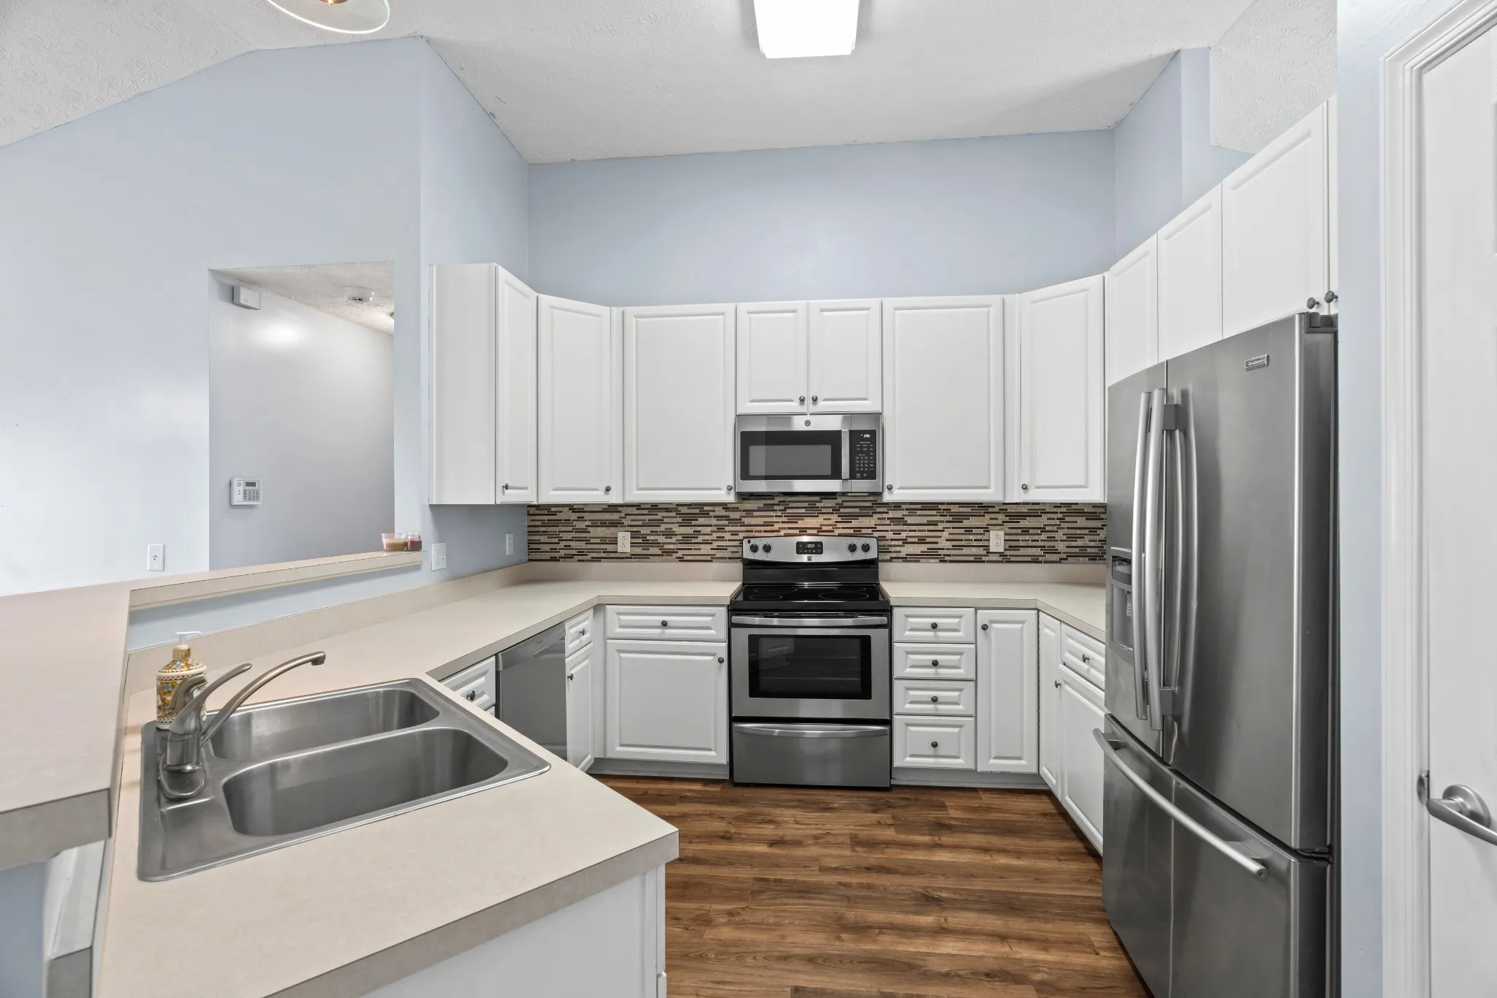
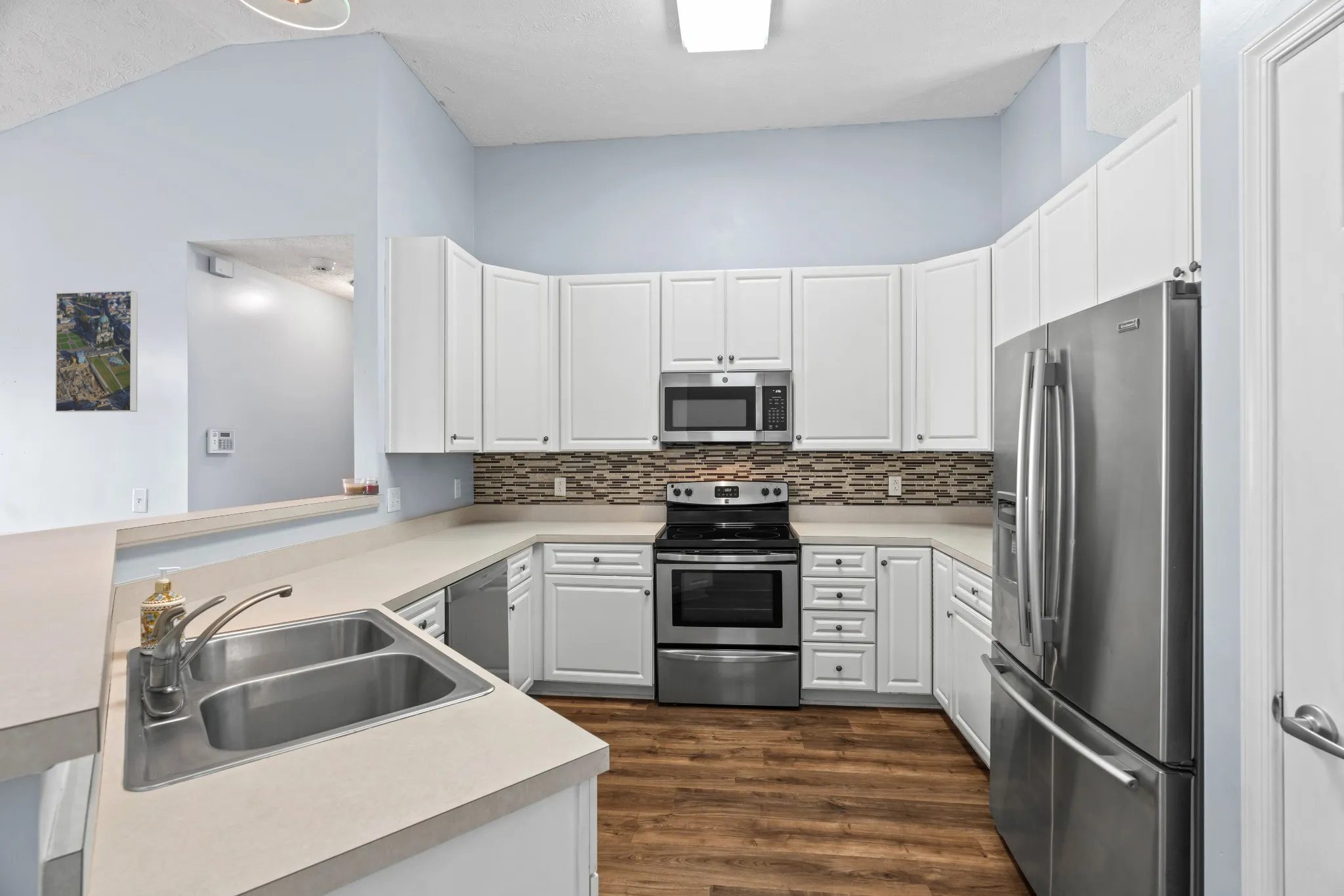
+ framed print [54,290,138,413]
